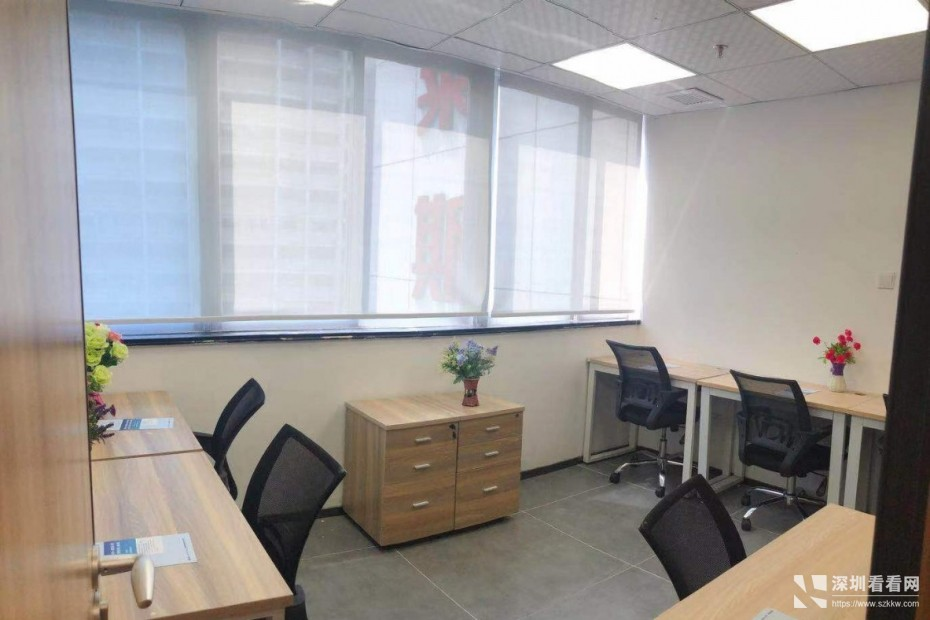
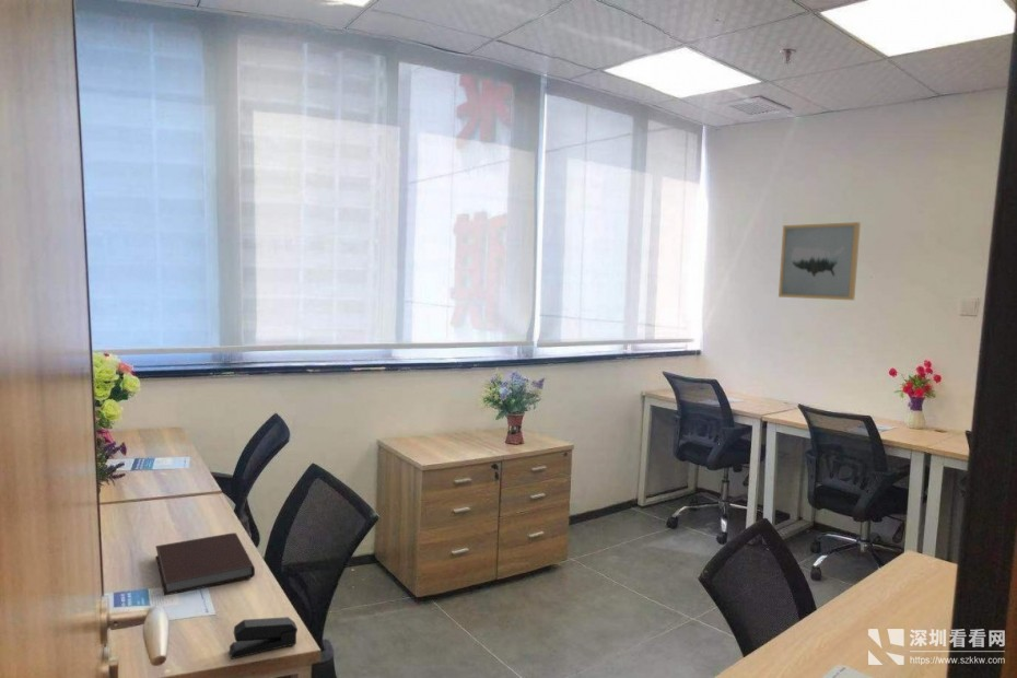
+ notebook [154,531,256,597]
+ stapler [229,616,299,661]
+ wall art [778,221,862,301]
